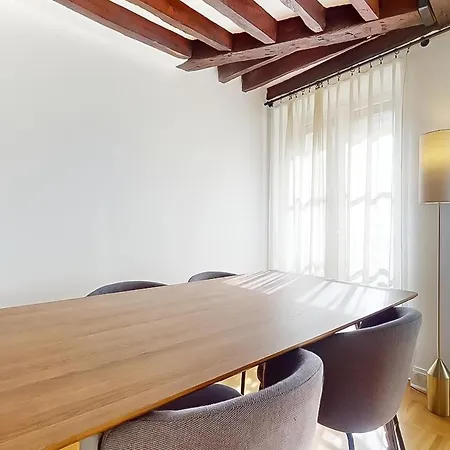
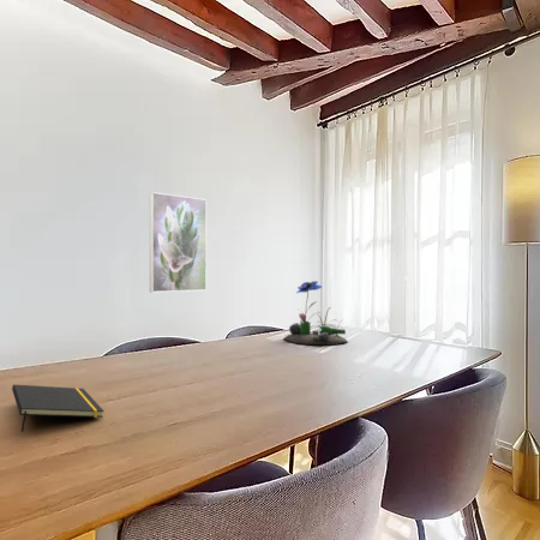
+ flower [282,280,349,346]
+ notepad [11,384,106,433]
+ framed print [149,191,208,293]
